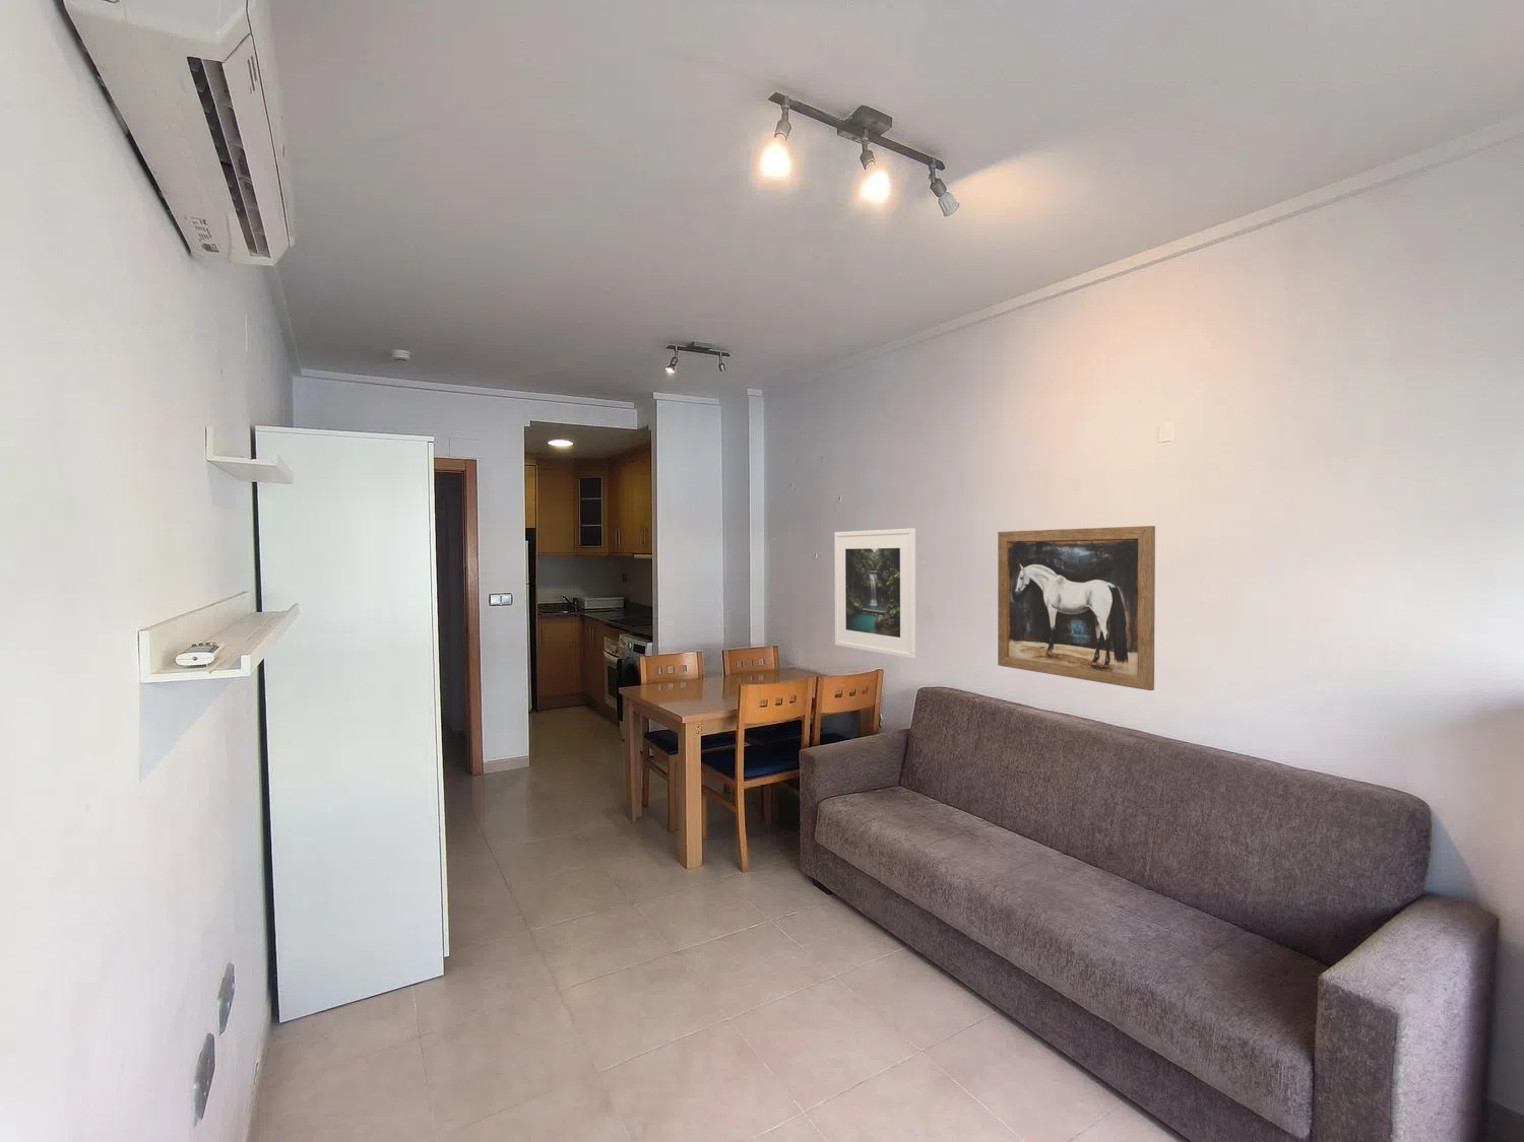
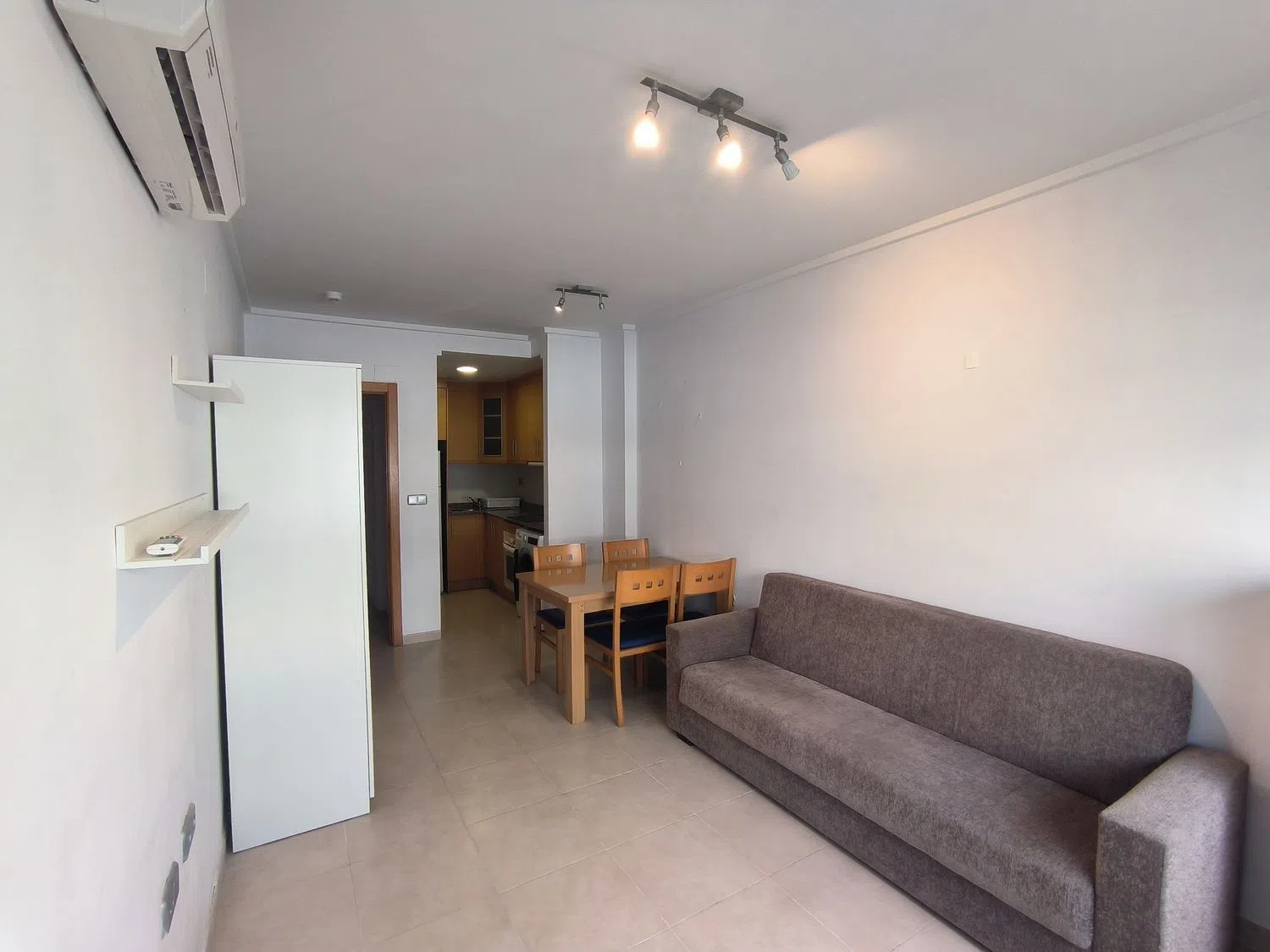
- wall art [997,524,1157,691]
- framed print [833,527,917,660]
